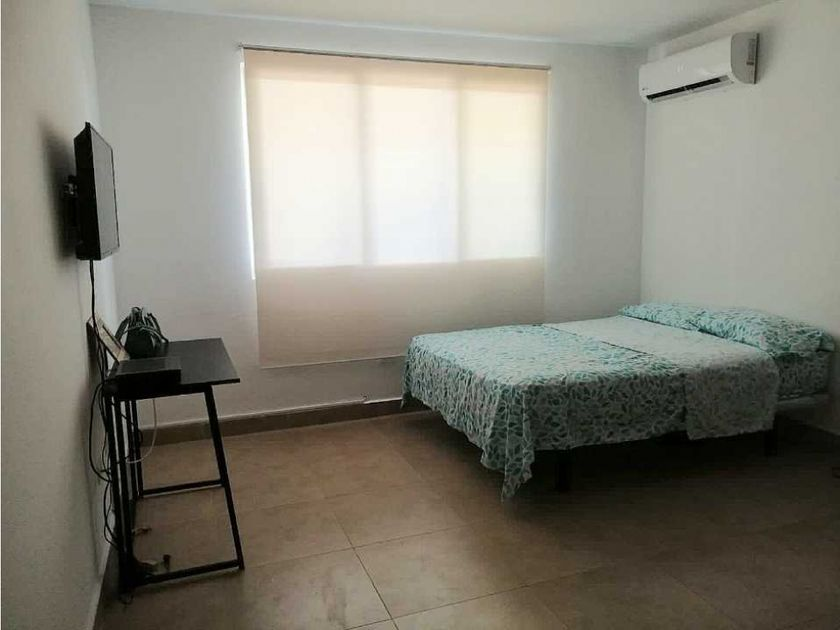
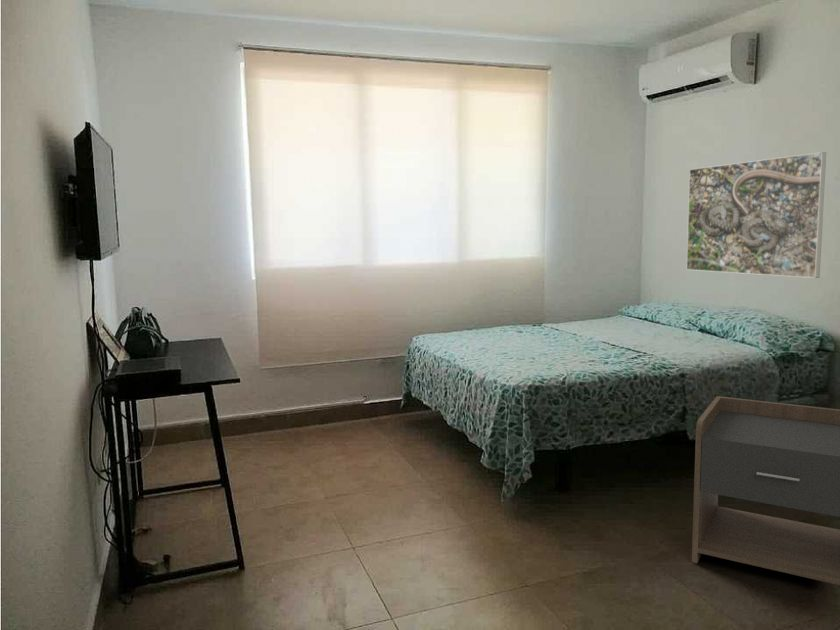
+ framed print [686,151,827,279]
+ nightstand [691,395,840,586]
